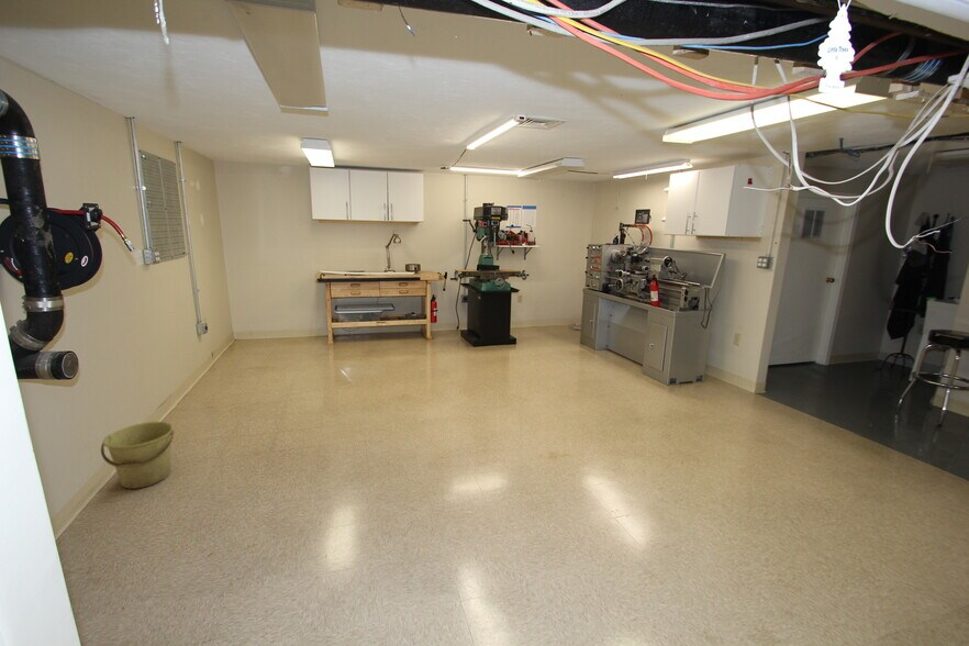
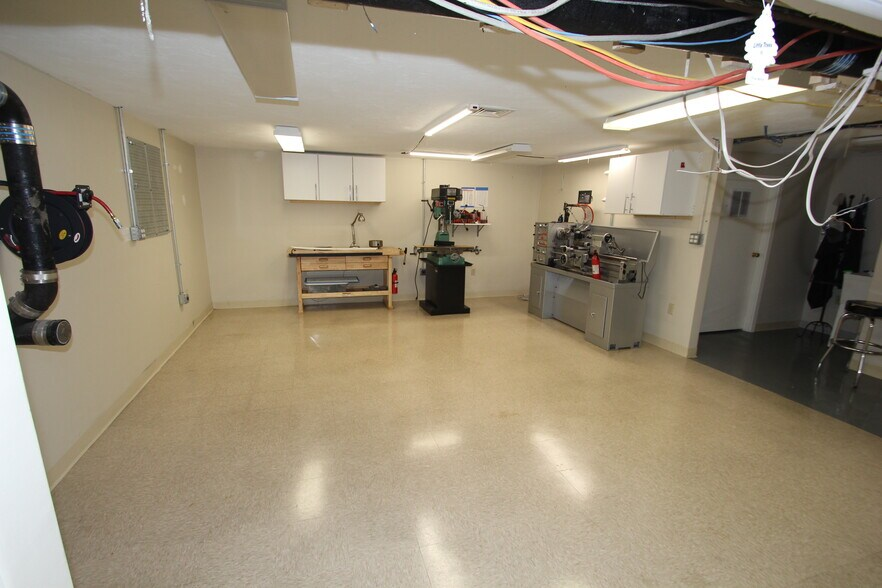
- bucket [100,421,176,490]
